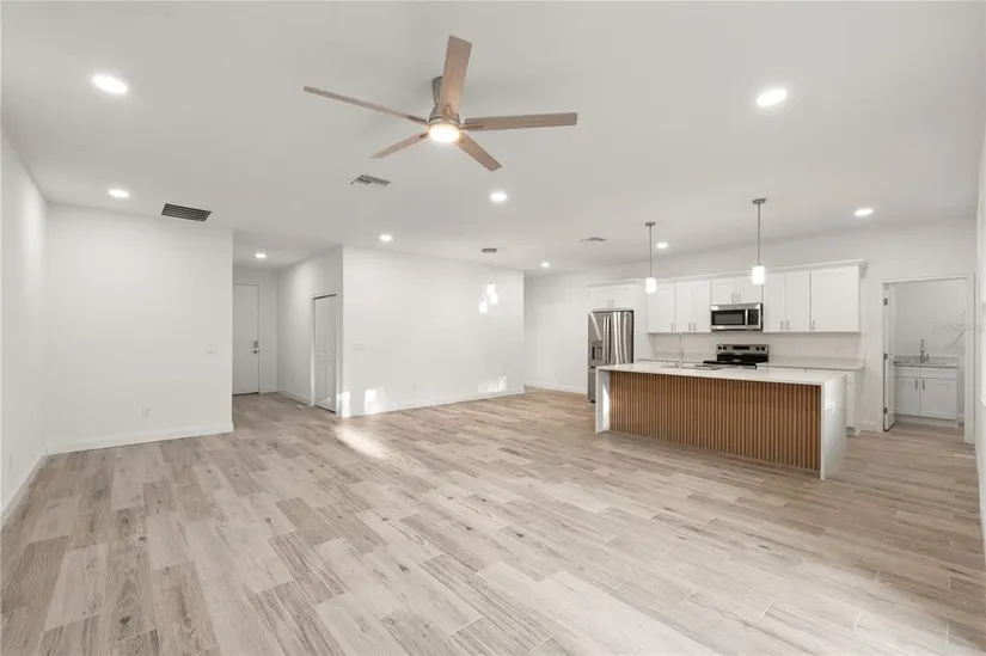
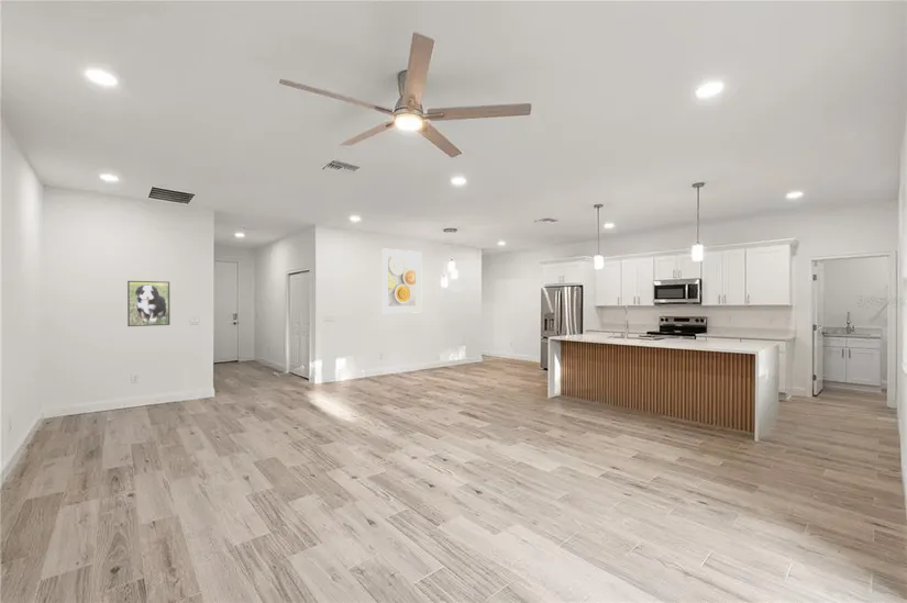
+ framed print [380,247,422,314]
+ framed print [126,280,170,327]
